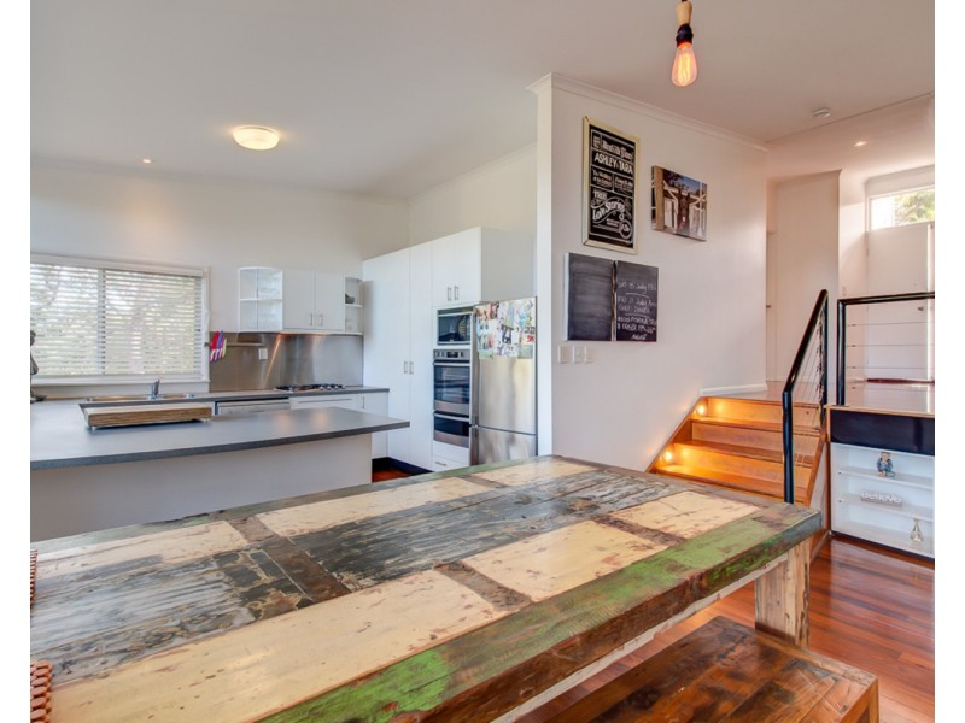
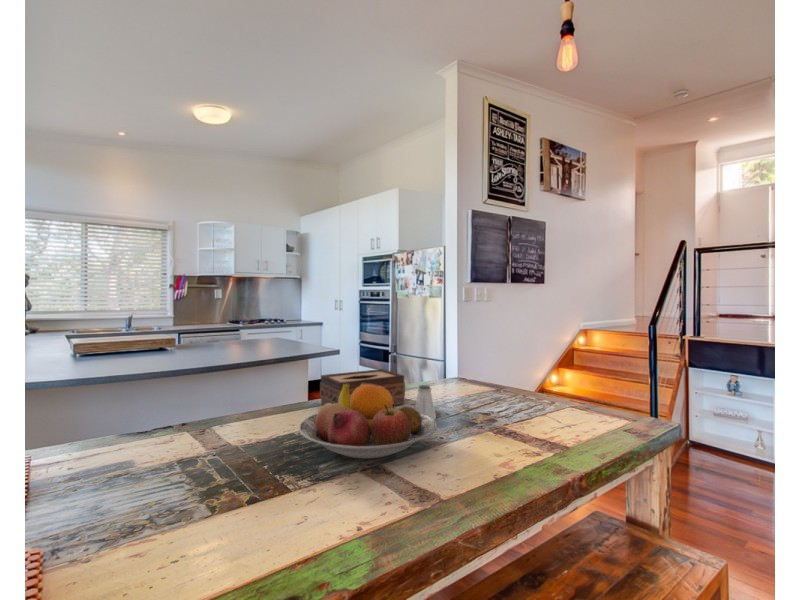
+ tissue box [319,368,406,406]
+ saltshaker [414,384,437,420]
+ fruit bowl [298,383,438,460]
